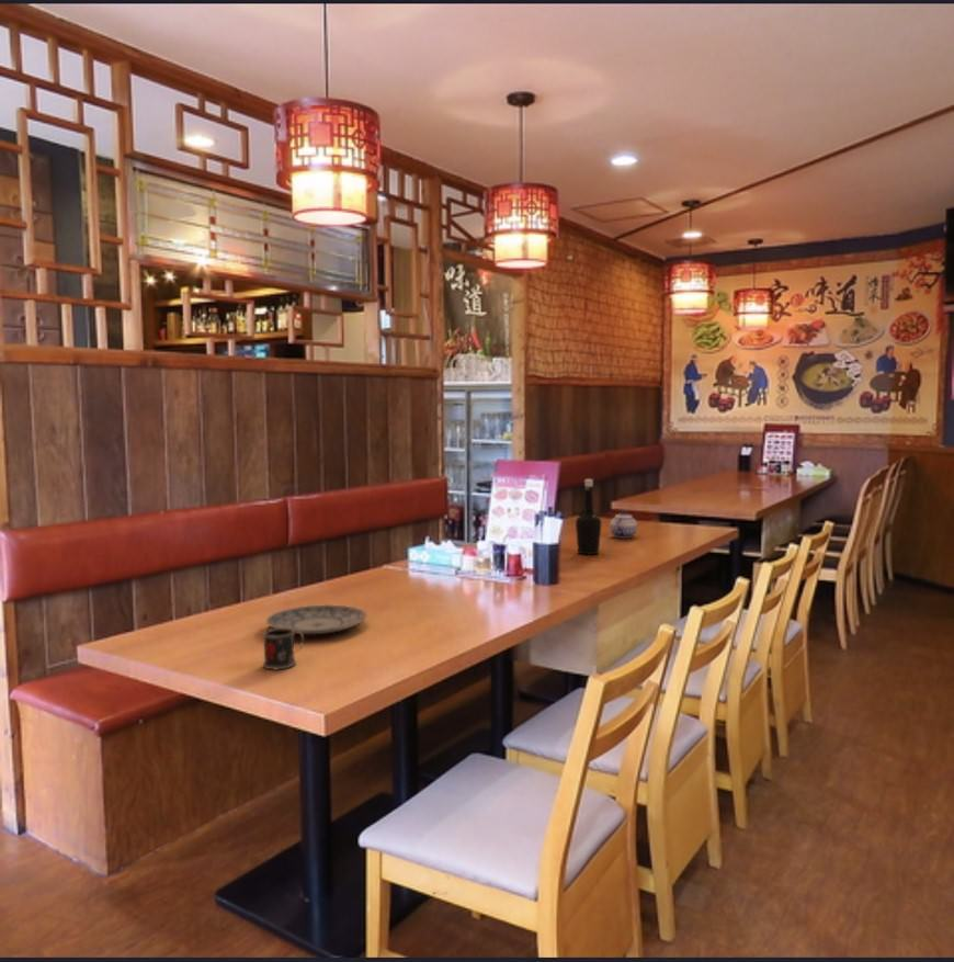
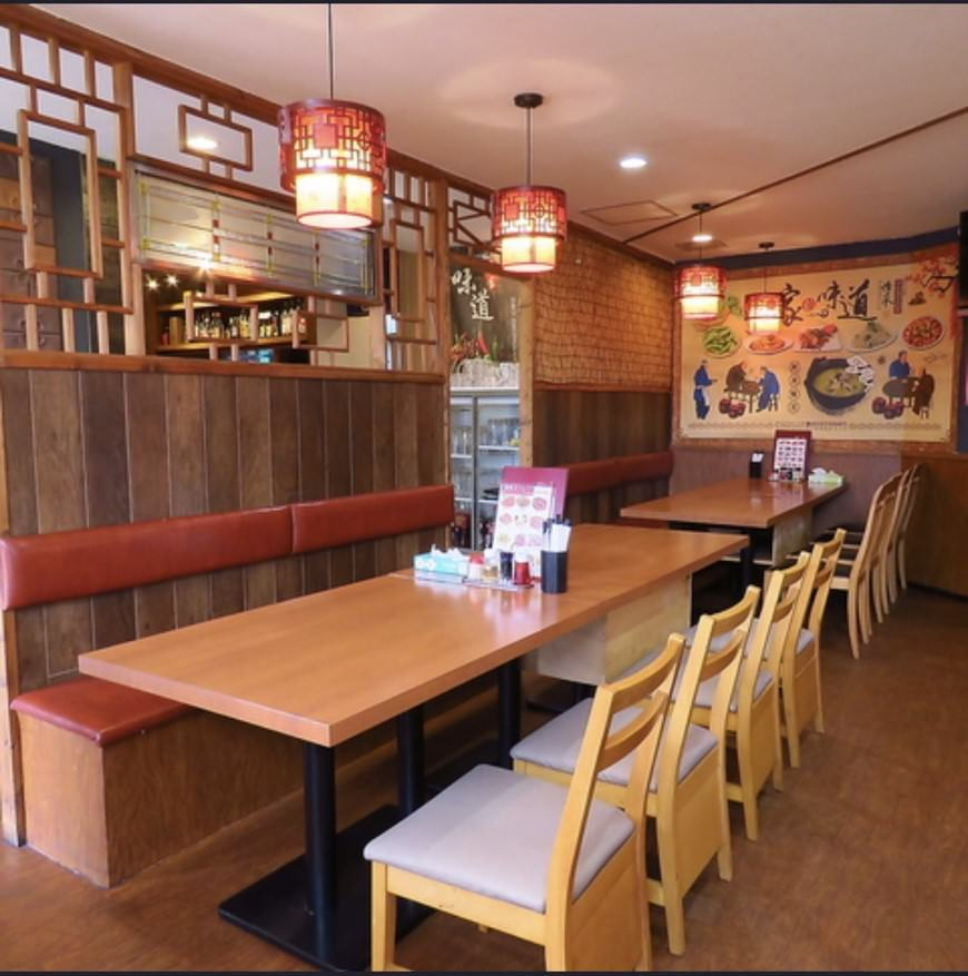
- plate [265,603,367,635]
- bottle [575,478,602,555]
- mug [262,627,305,670]
- teapot [609,510,638,540]
